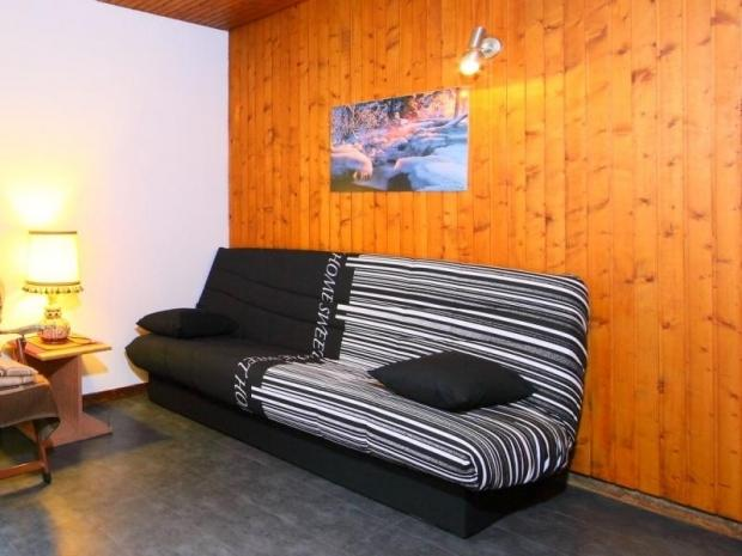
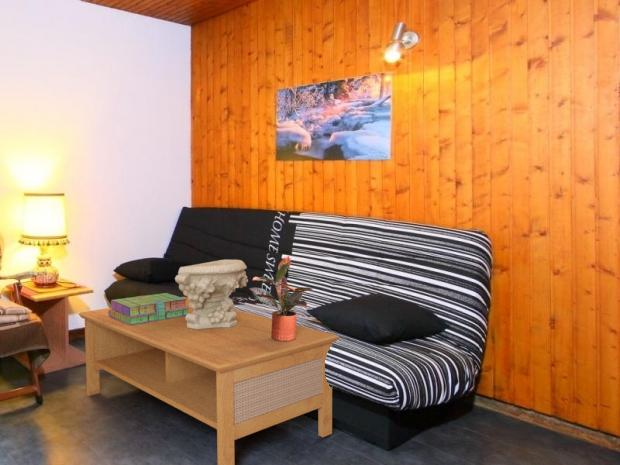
+ stack of books [108,292,190,325]
+ potted plant [248,255,313,341]
+ decorative bowl [174,259,249,329]
+ coffee table [78,296,340,465]
